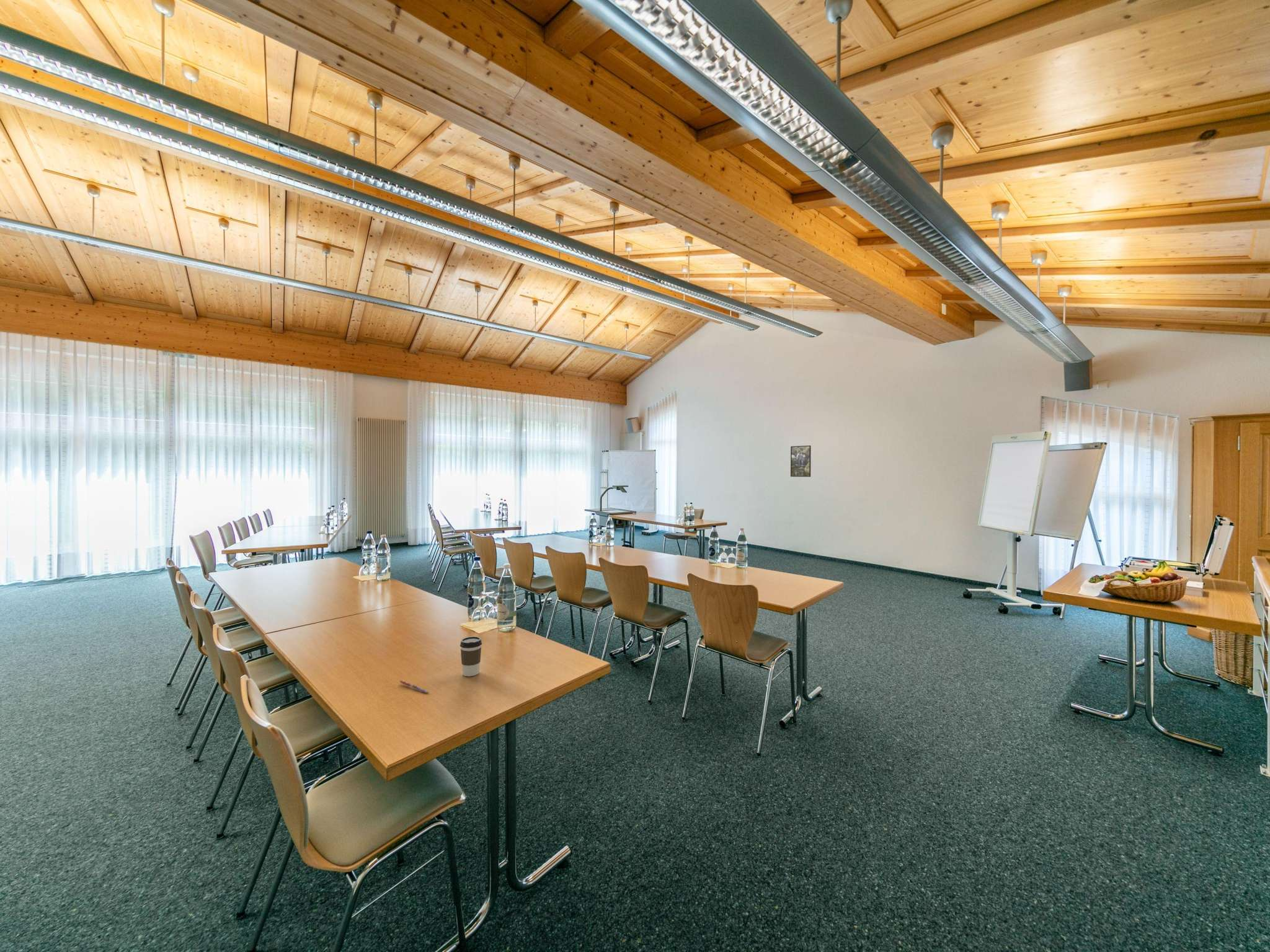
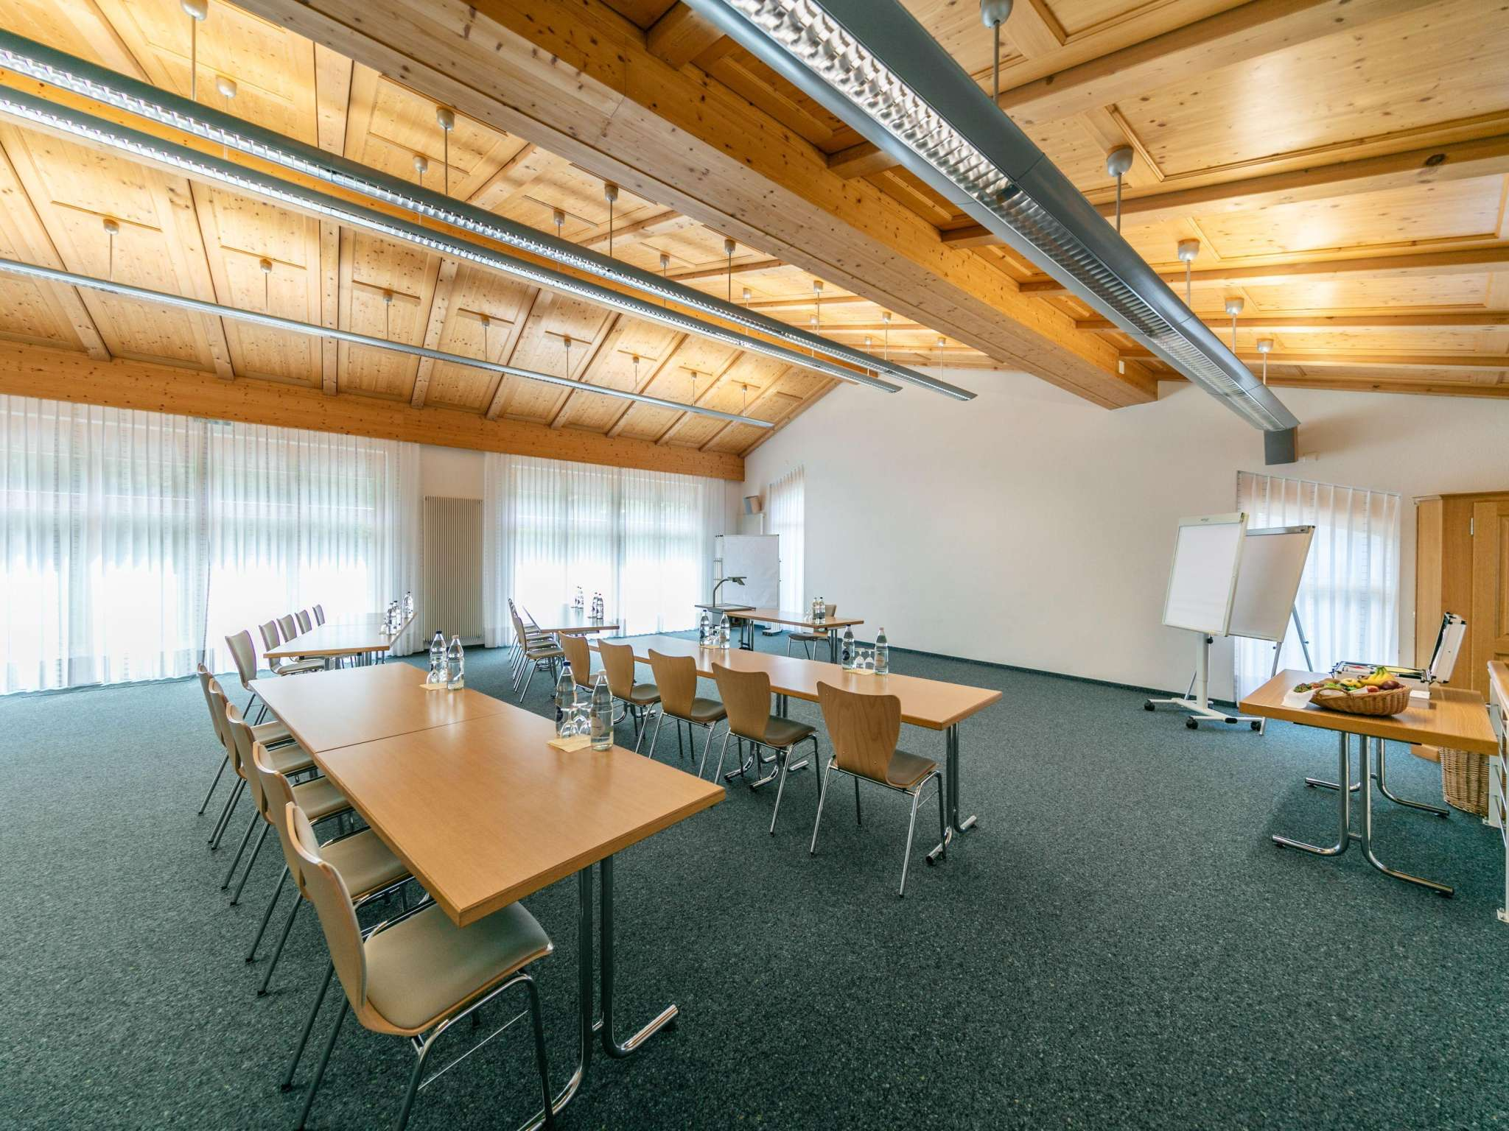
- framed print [790,445,812,477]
- coffee cup [460,636,482,677]
- pen [399,680,429,694]
